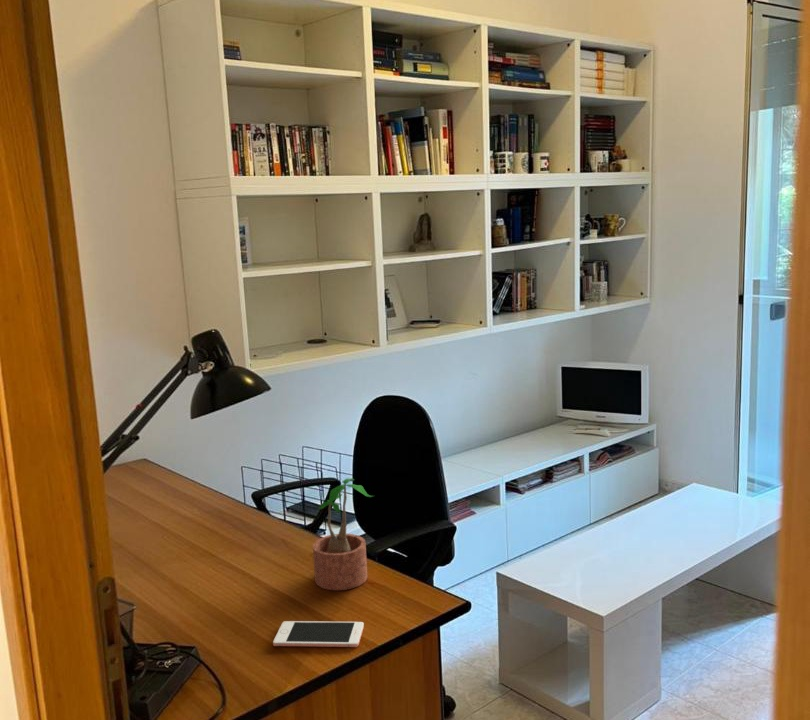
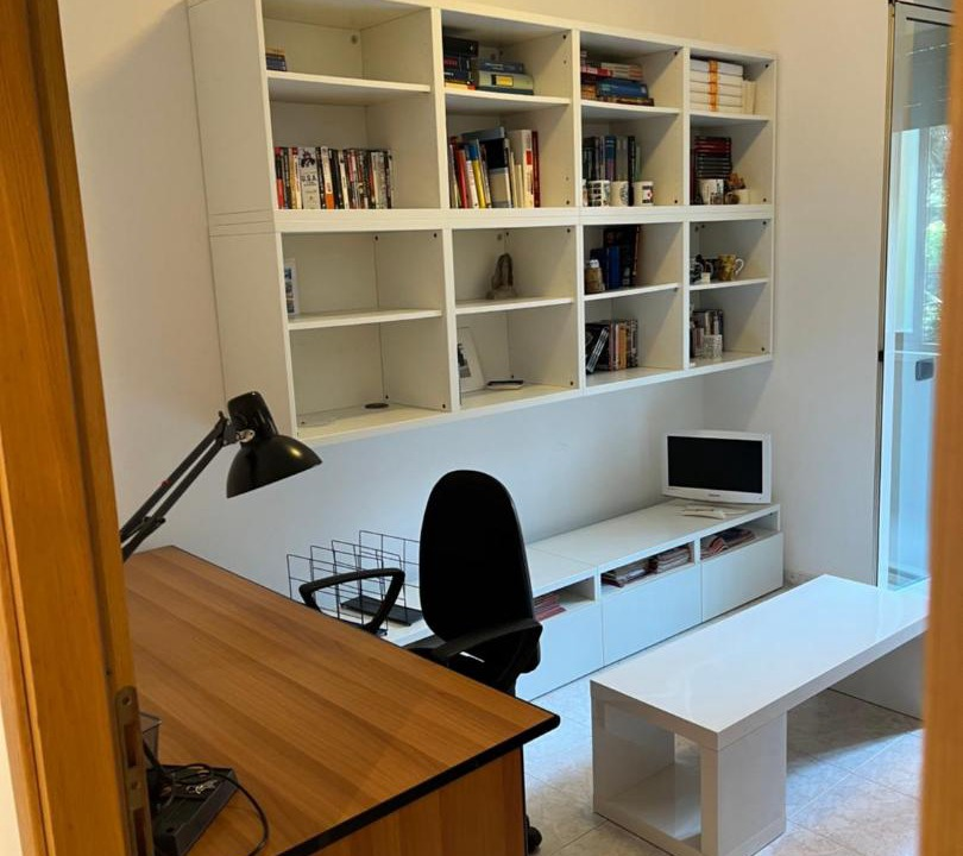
- cell phone [272,620,365,648]
- potted plant [312,477,374,591]
